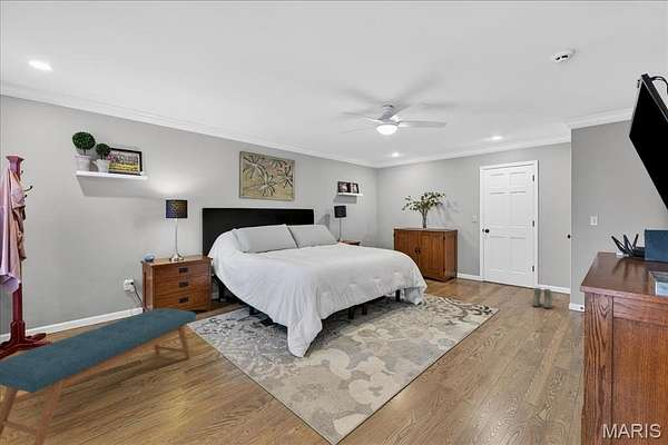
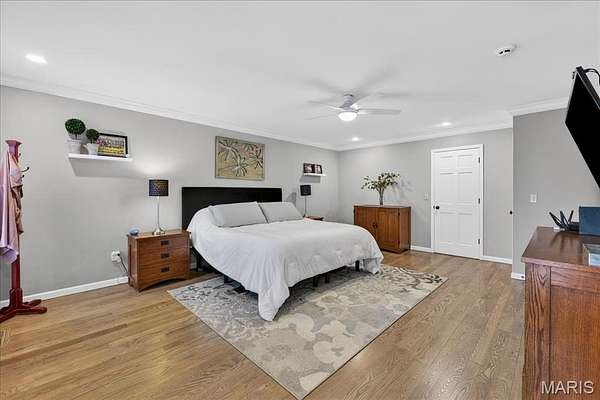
- bench [0,307,197,445]
- boots [531,287,553,309]
